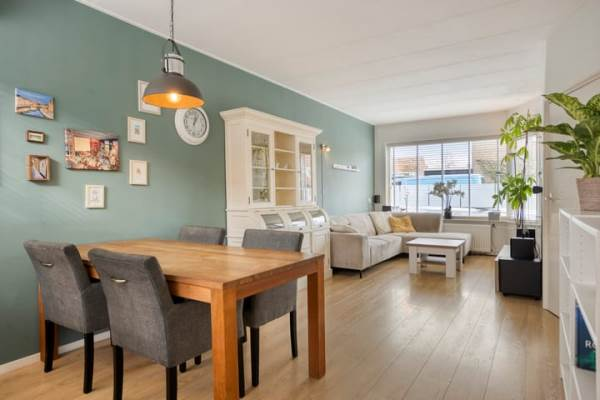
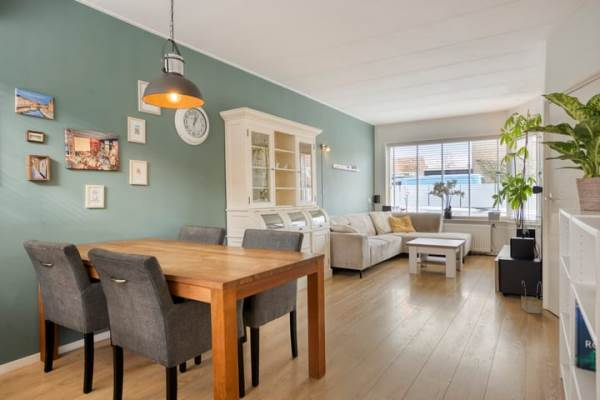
+ basket [520,280,543,314]
